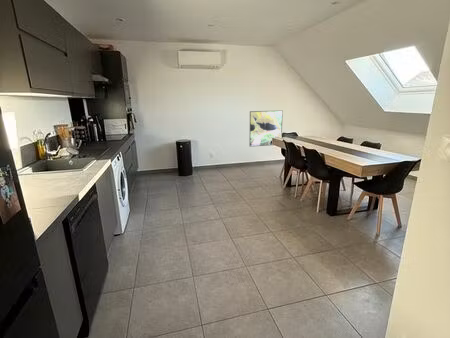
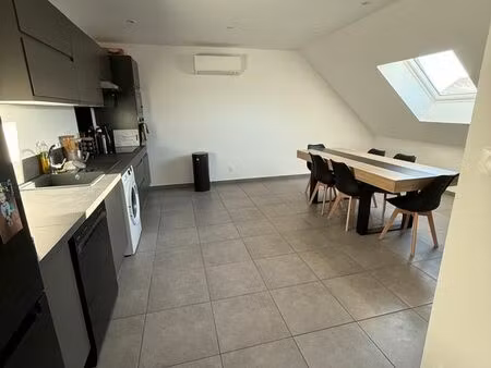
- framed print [249,110,284,148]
